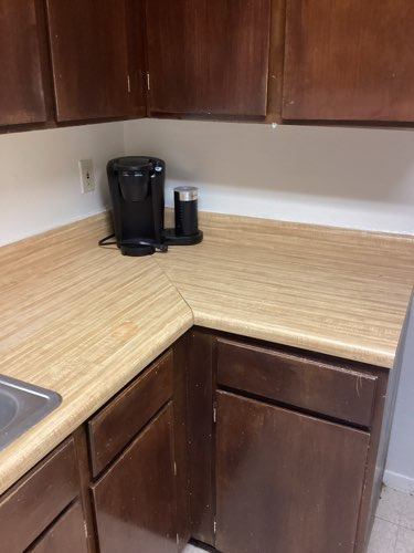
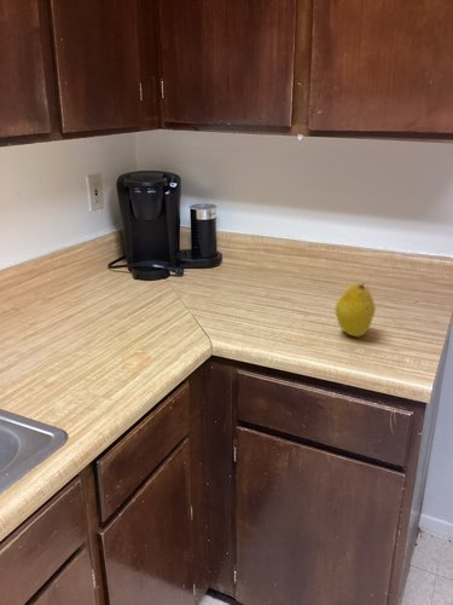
+ fruit [335,282,377,338]
